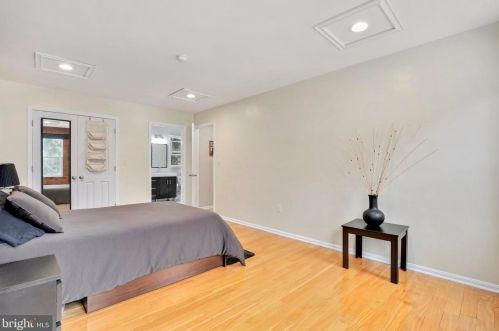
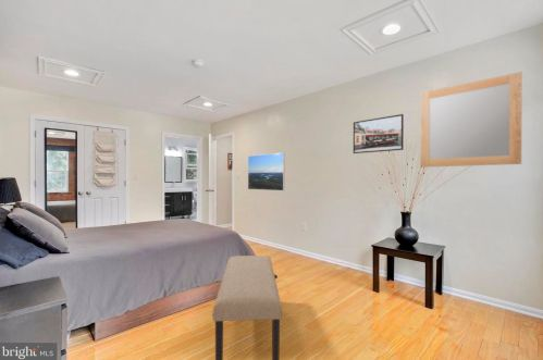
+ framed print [353,113,405,154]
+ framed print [247,151,286,191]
+ home mirror [420,71,522,169]
+ bench [212,255,283,360]
